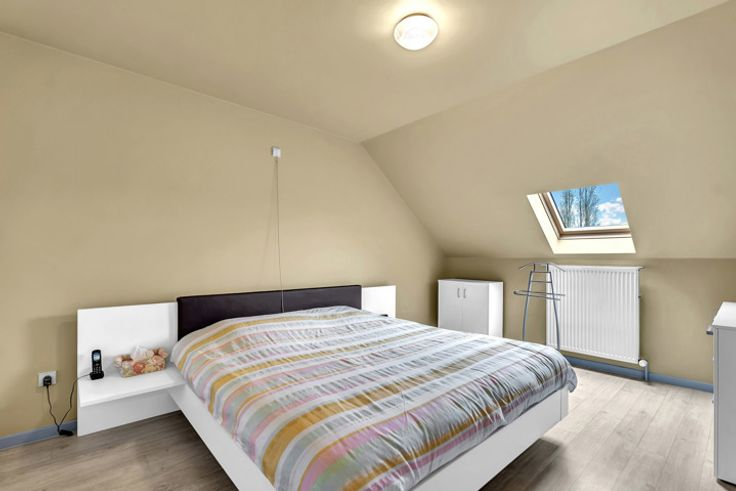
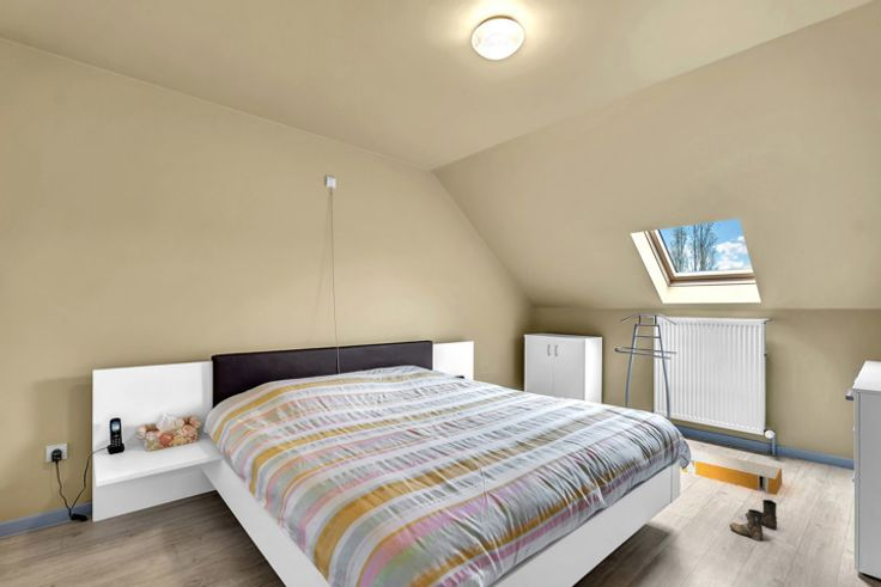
+ storage bin [680,447,783,496]
+ boots [728,499,778,542]
